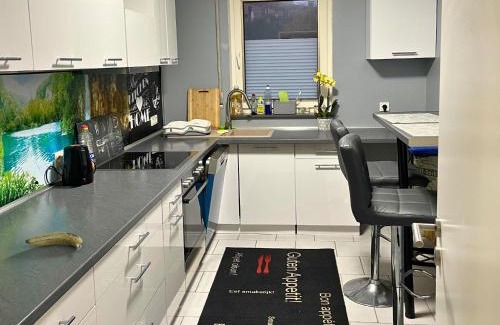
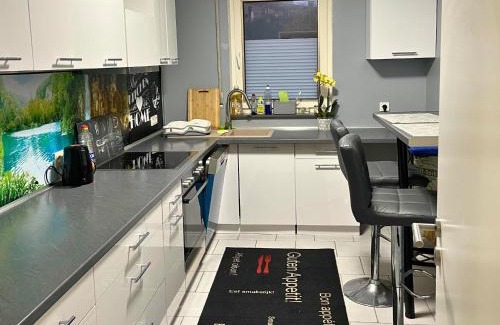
- fruit [25,231,83,251]
